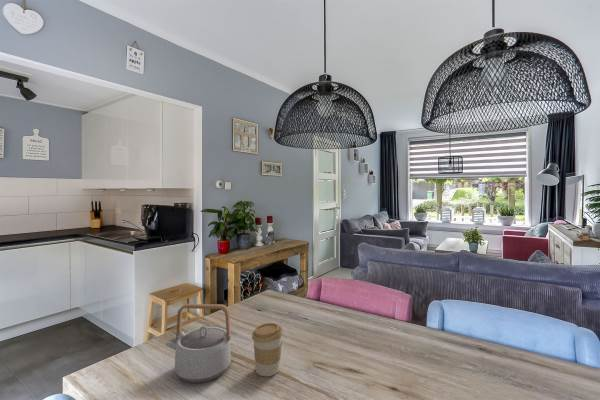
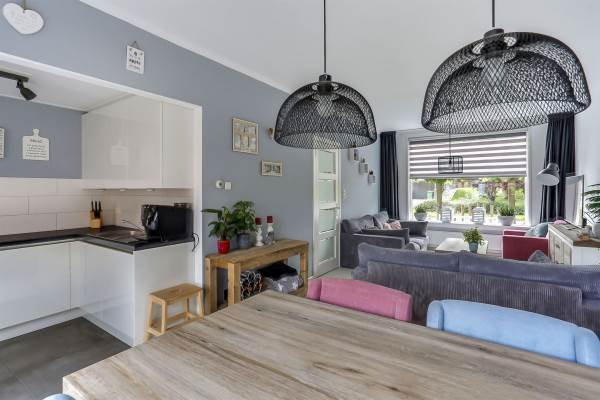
- coffee cup [251,322,284,377]
- teapot [165,303,232,384]
